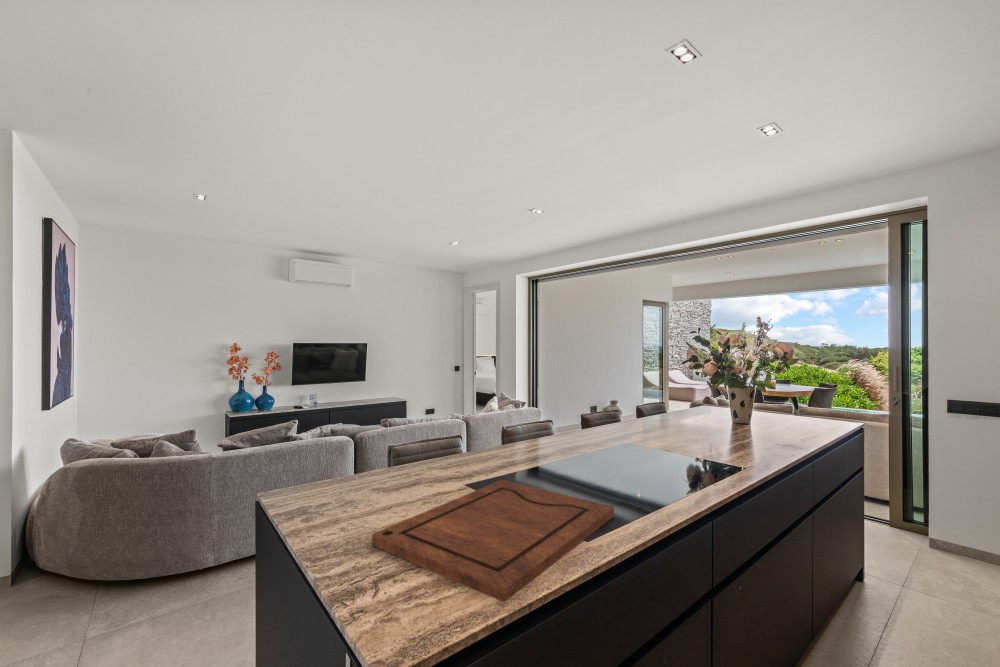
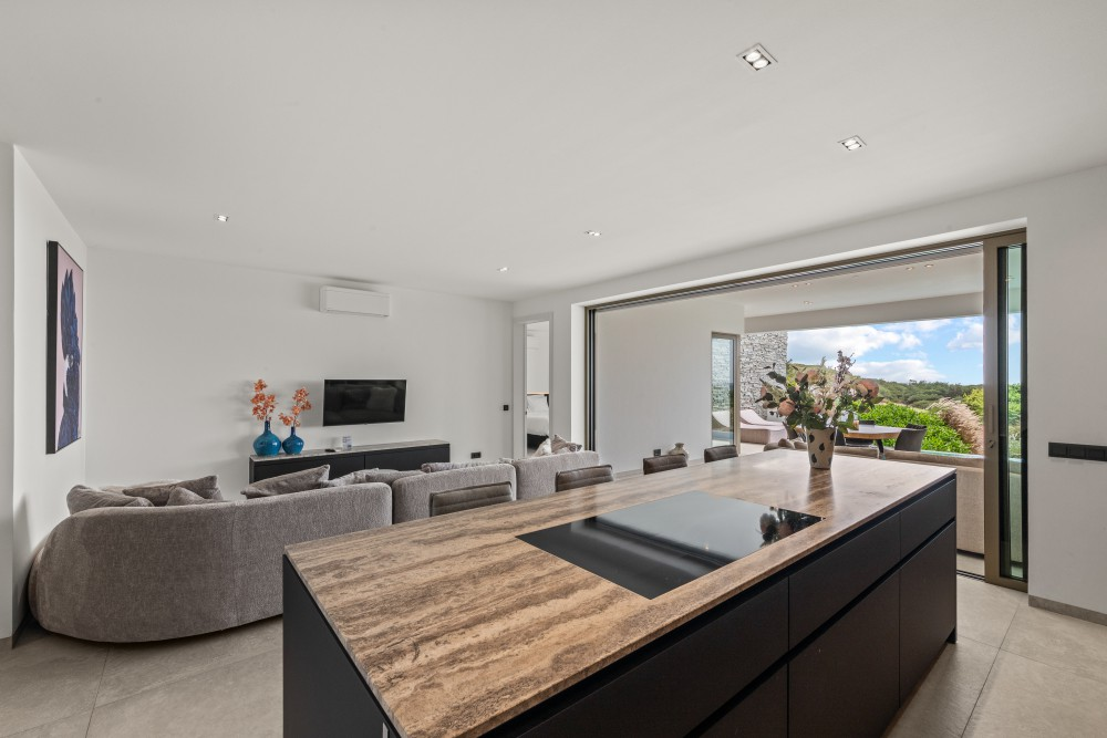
- cutting board [371,479,615,603]
